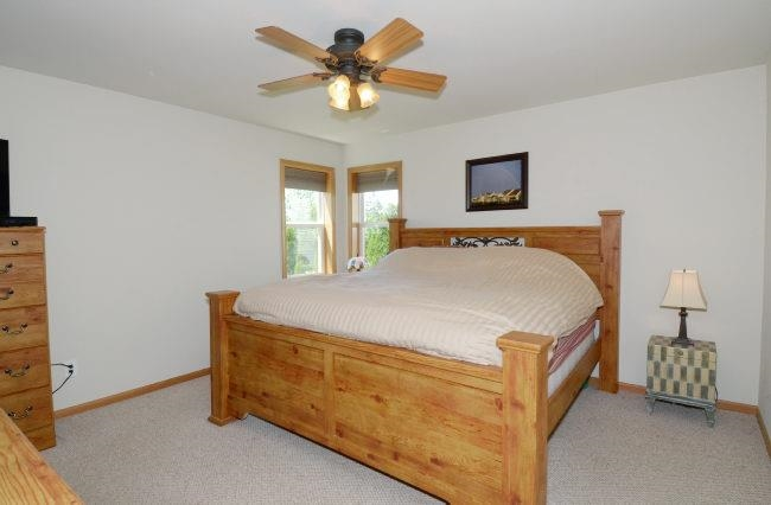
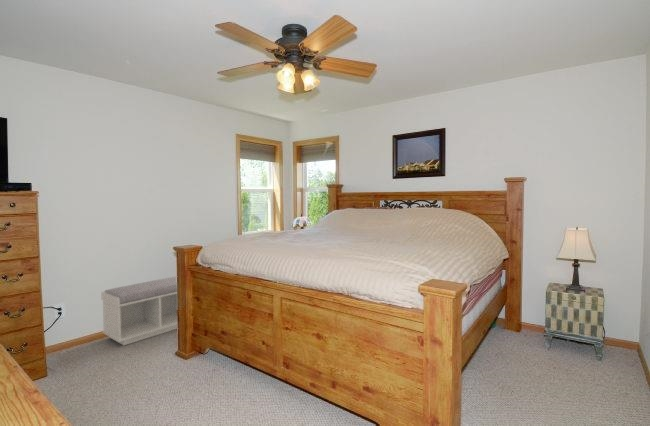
+ bench [100,276,178,347]
